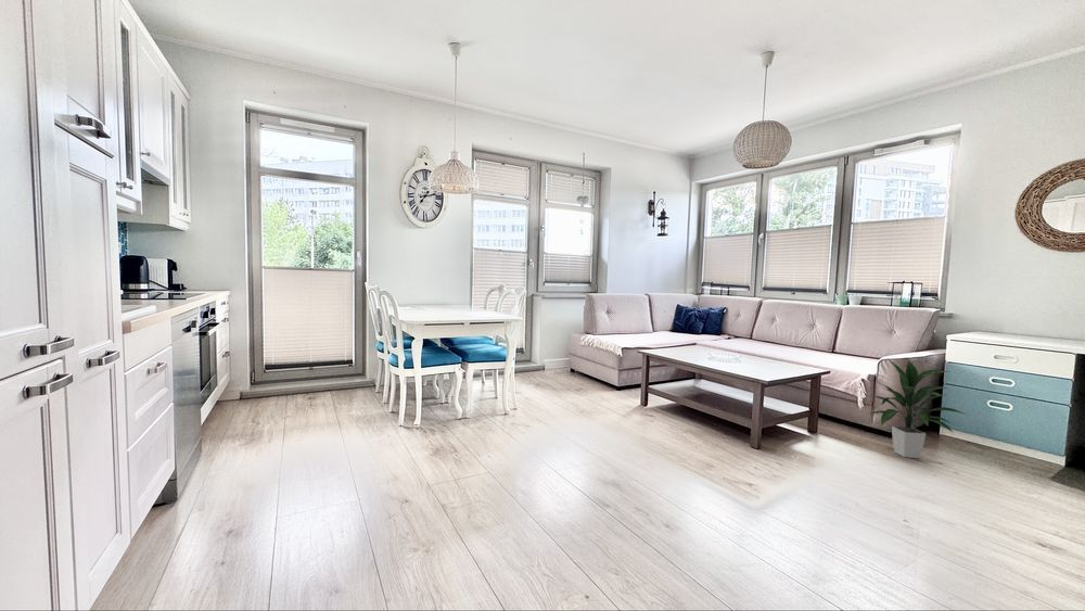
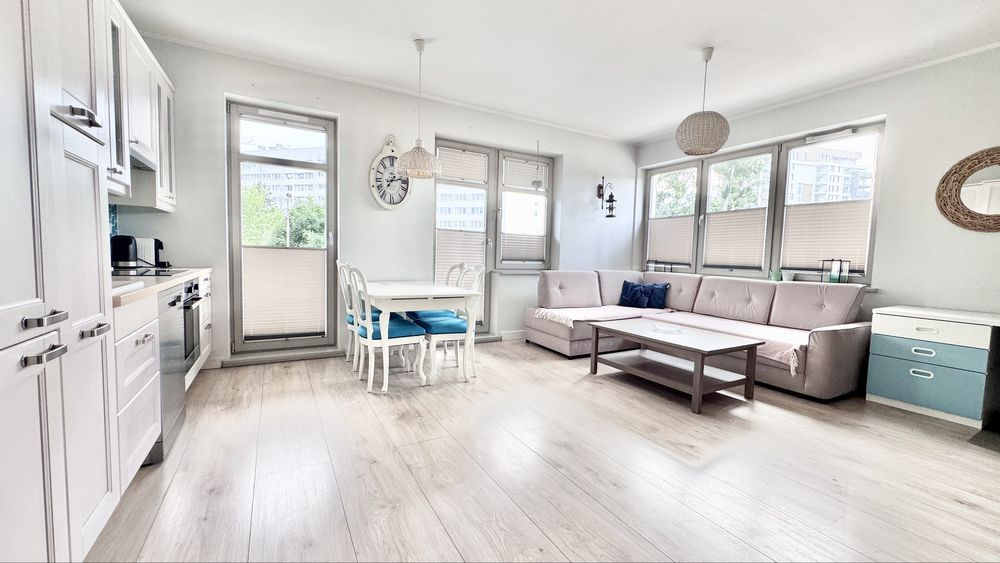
- indoor plant [868,358,968,459]
